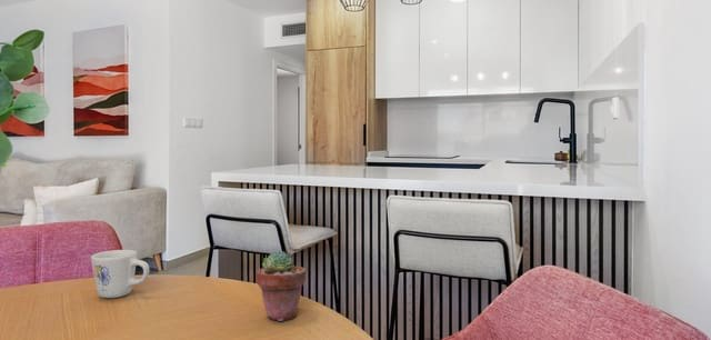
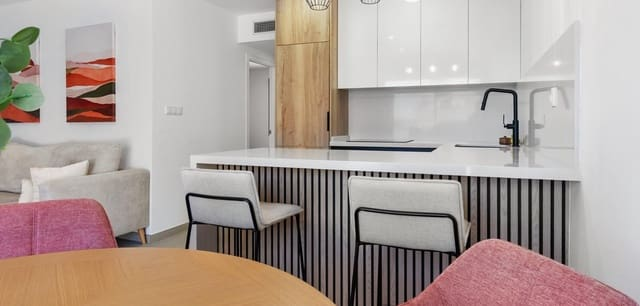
- mug [90,249,151,299]
- potted succulent [256,250,307,322]
